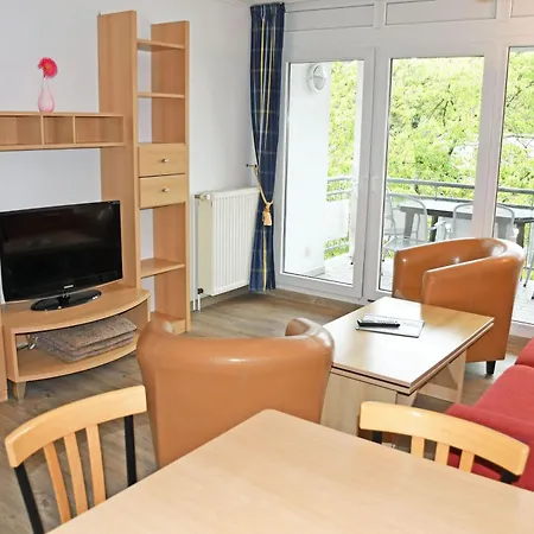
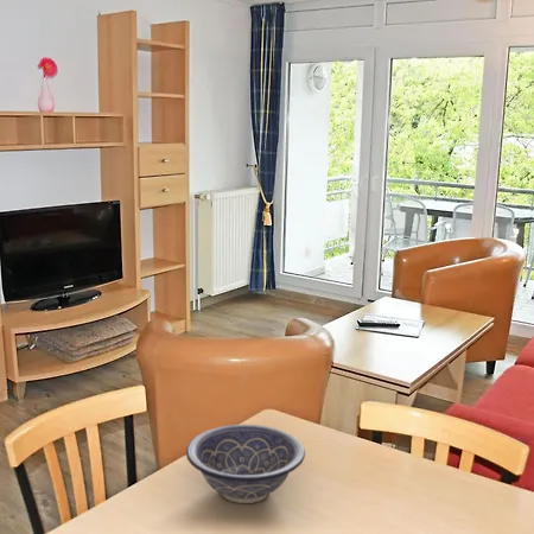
+ decorative bowl [185,424,306,504]
